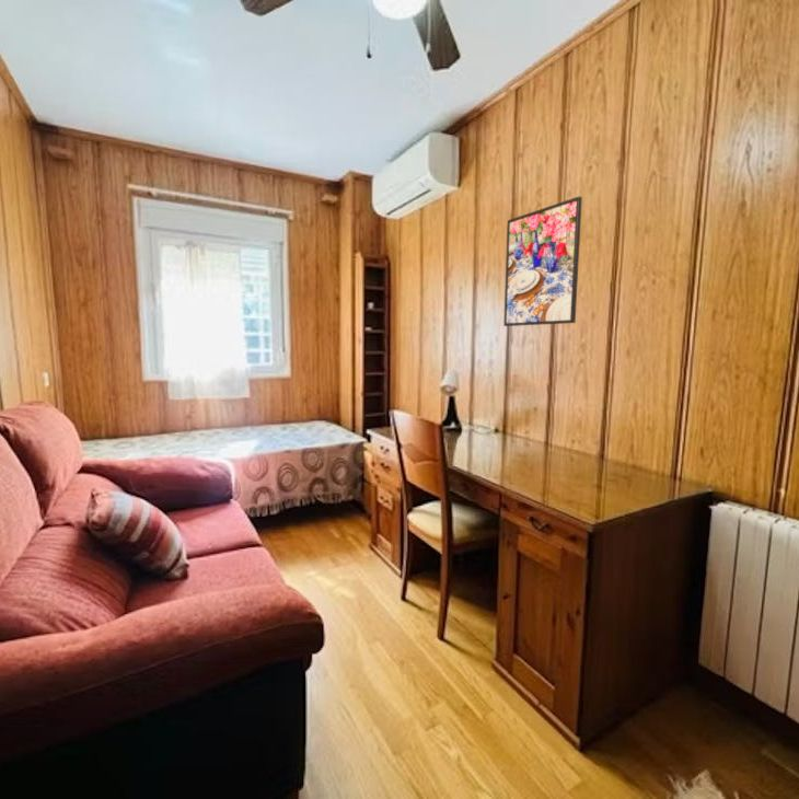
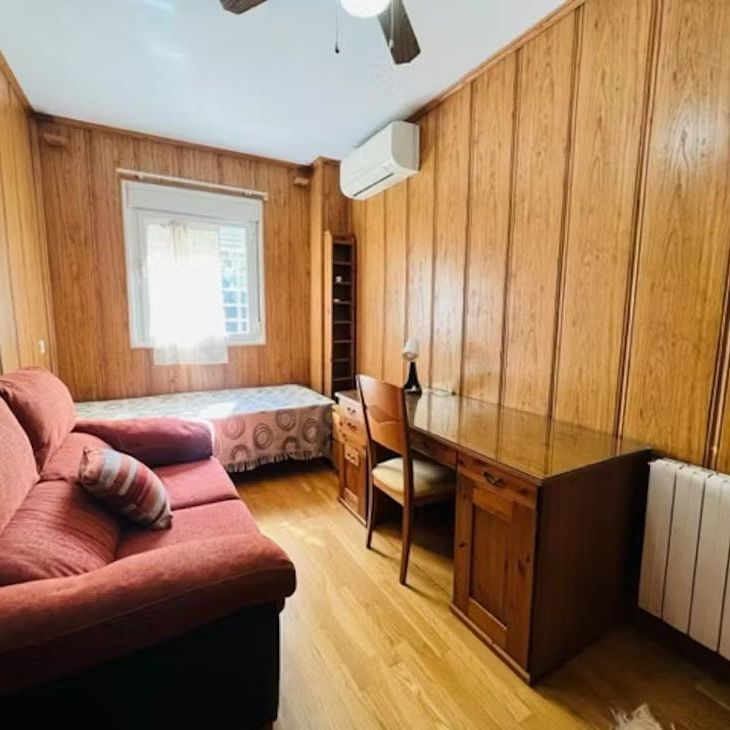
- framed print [502,196,583,327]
